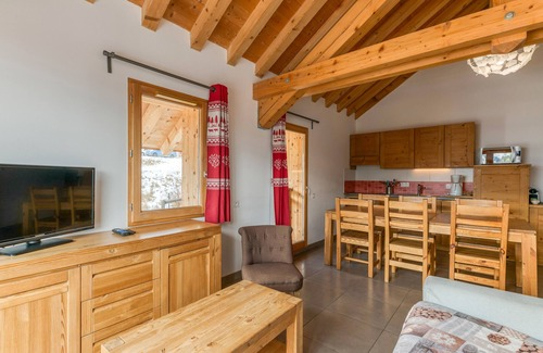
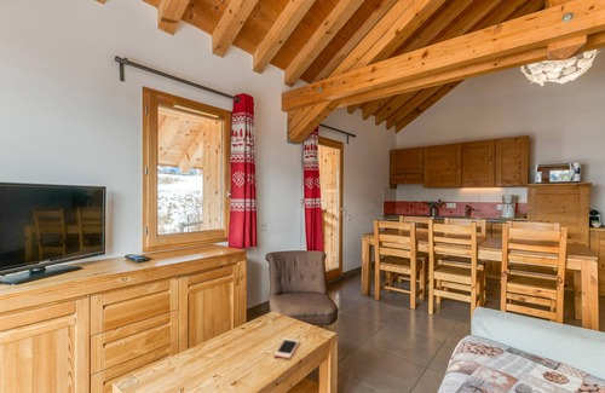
+ cell phone [273,337,300,359]
